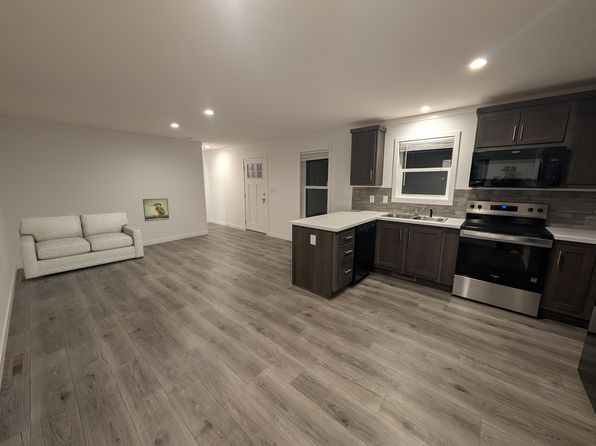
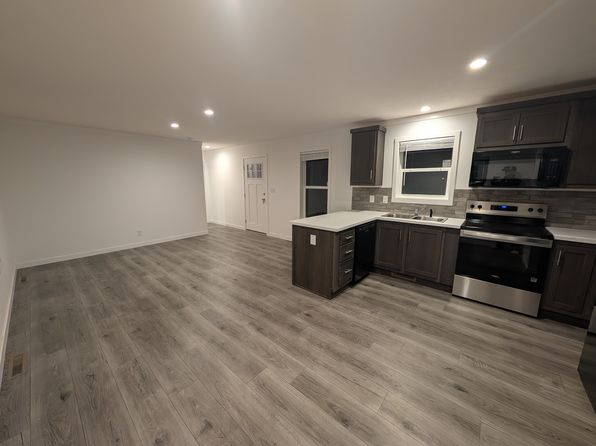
- sofa [18,211,145,282]
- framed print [142,198,170,222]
